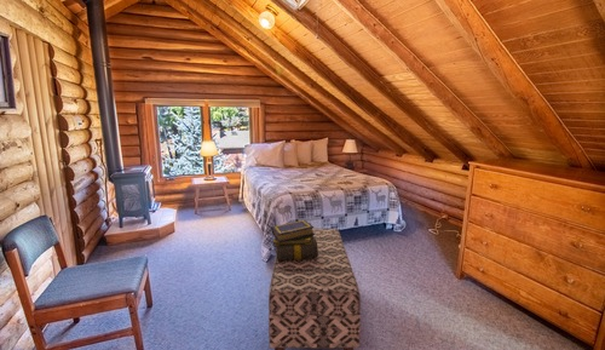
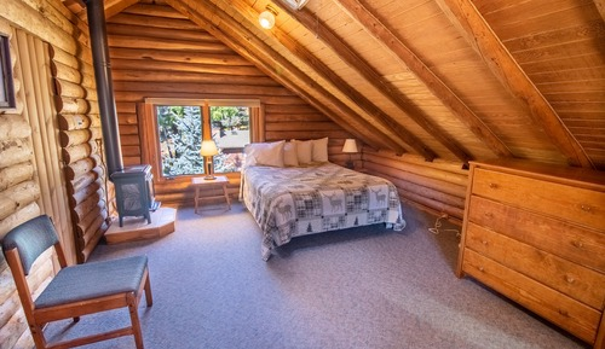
- stack of books [270,219,318,262]
- bench [267,228,362,350]
